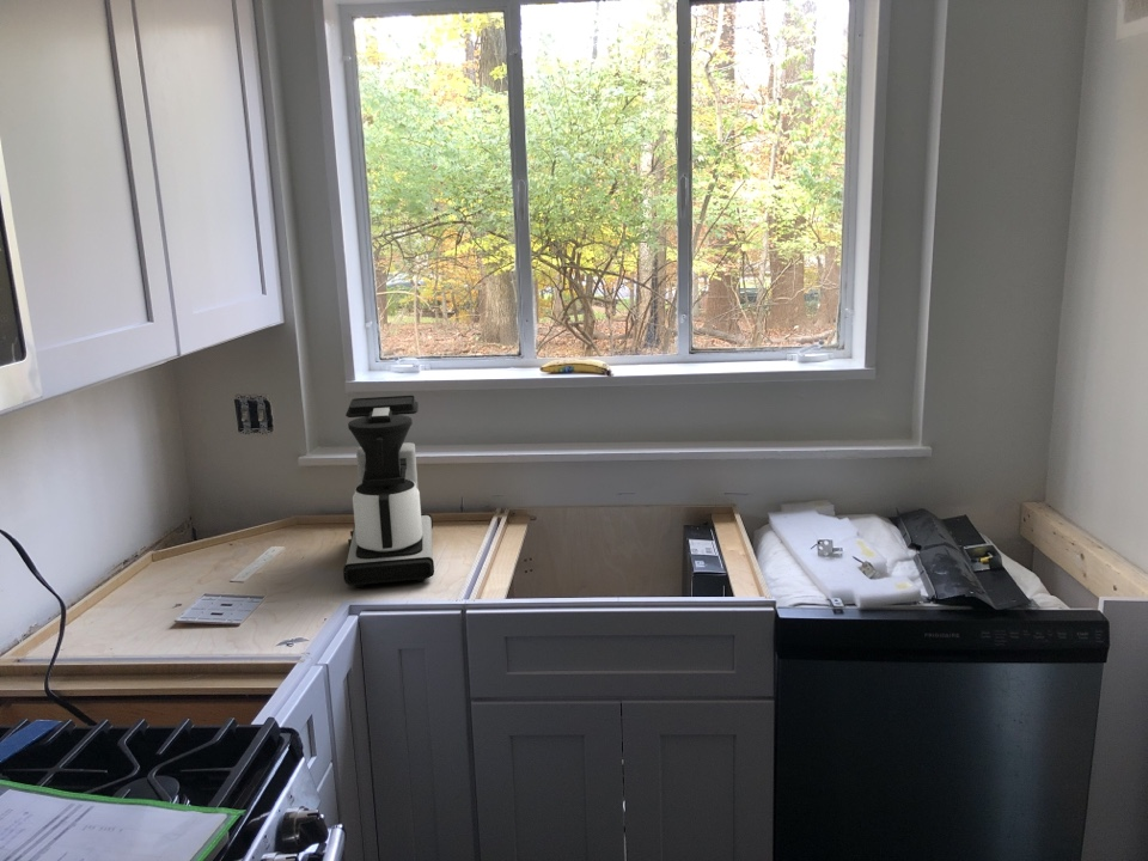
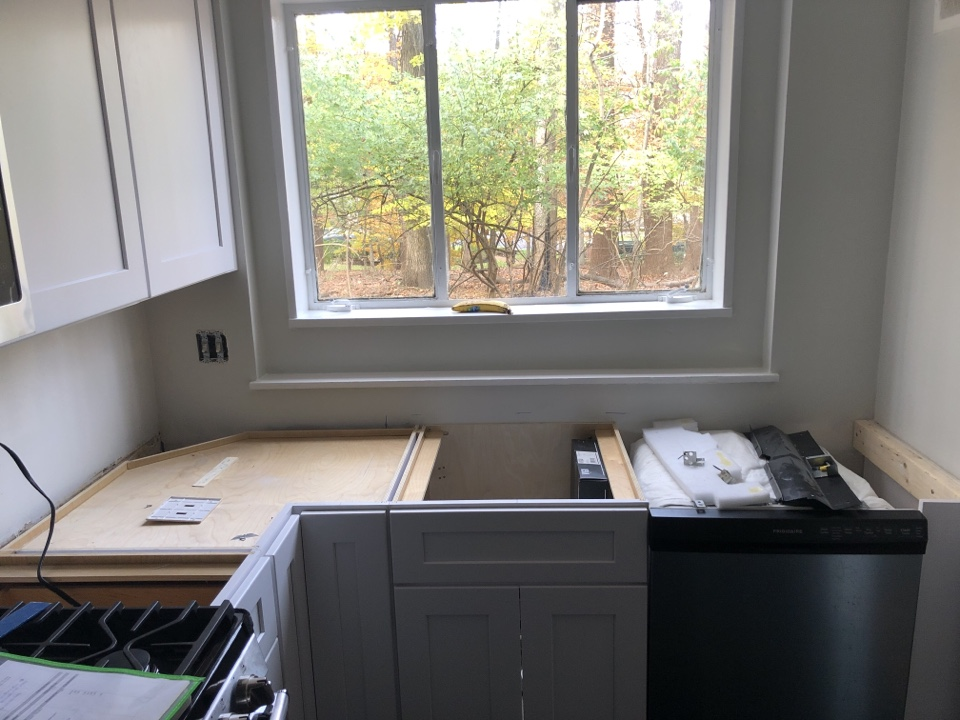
- coffee maker [342,395,435,588]
